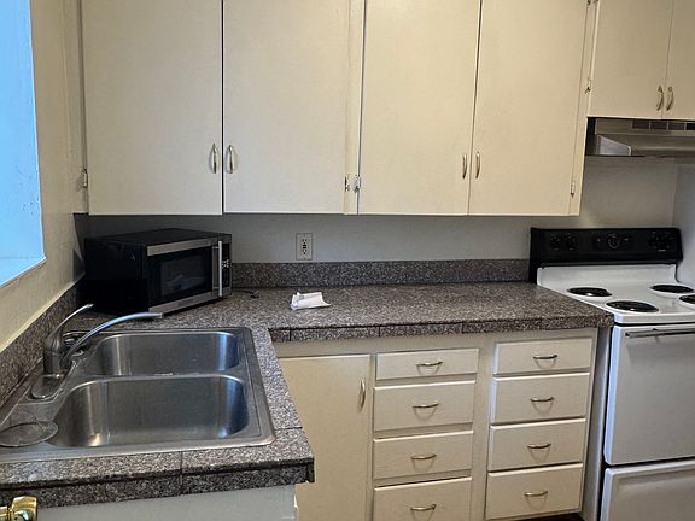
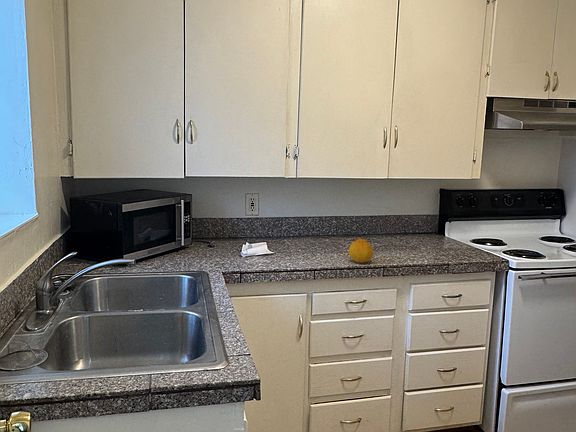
+ fruit [348,237,374,264]
